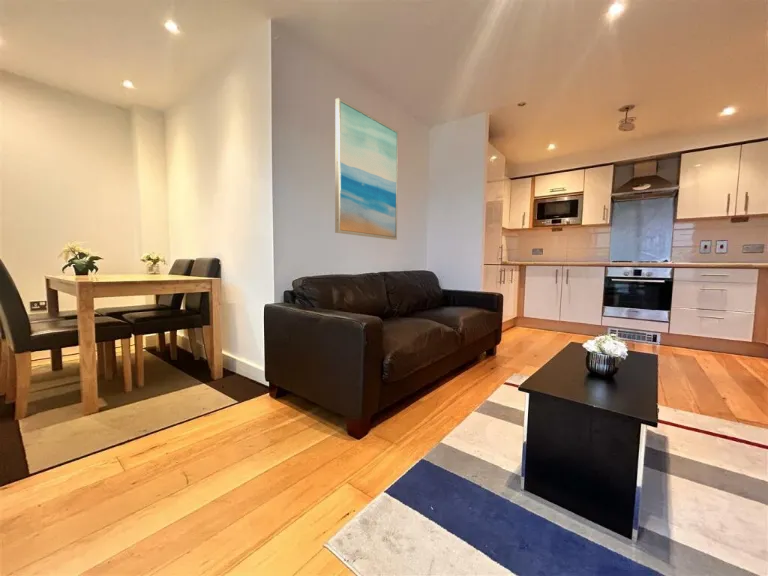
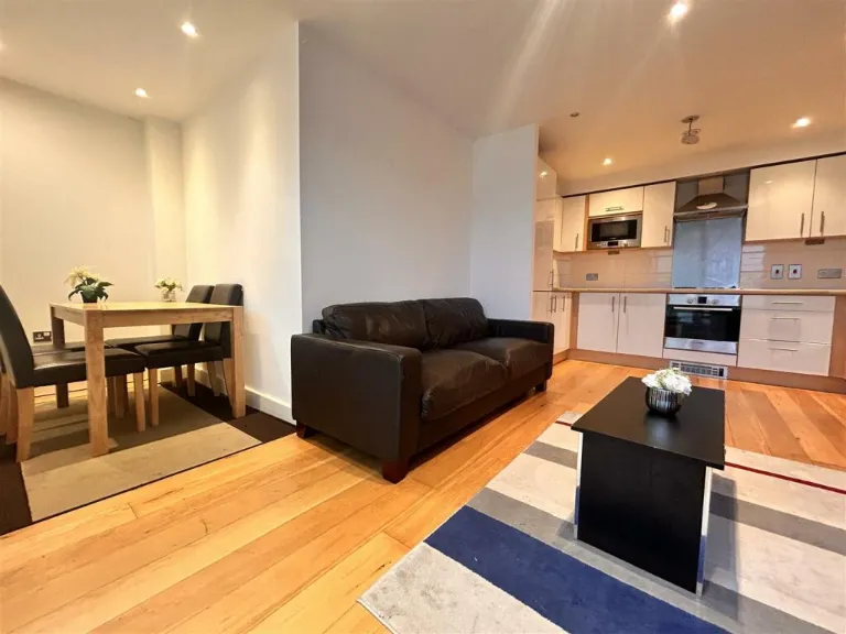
- wall art [334,97,399,241]
